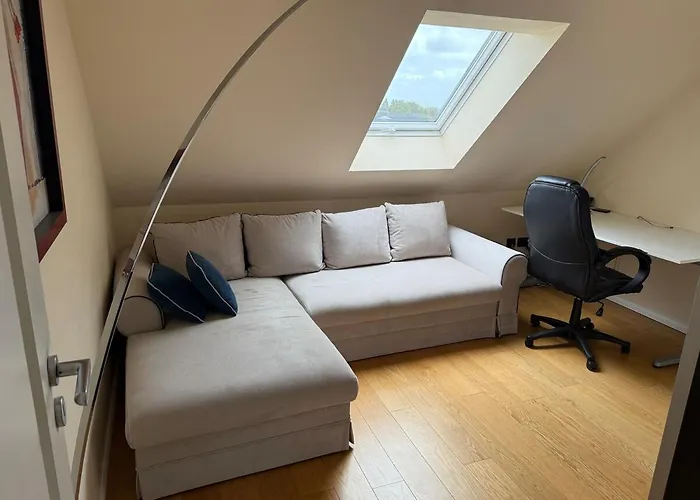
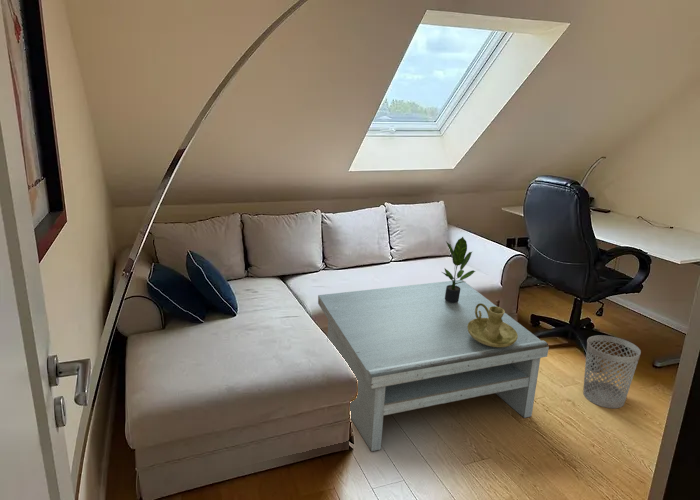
+ potted plant [441,236,476,303]
+ wastebasket [582,334,642,409]
+ coffee table [317,279,550,452]
+ candle holder [467,303,518,347]
